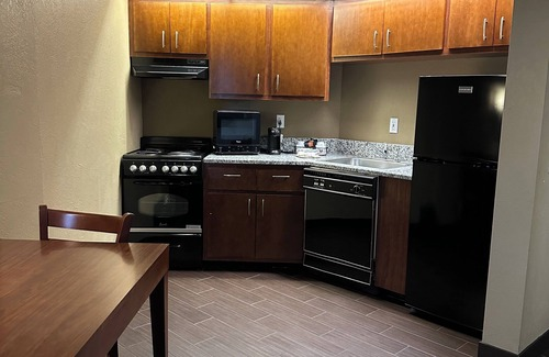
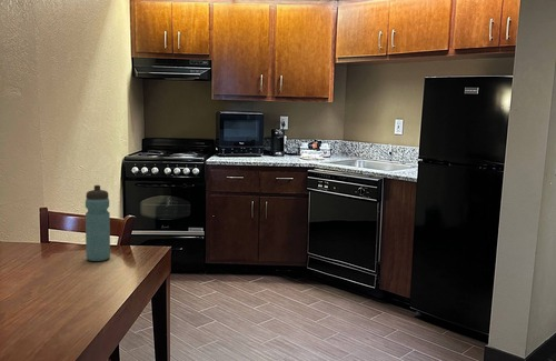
+ water bottle [85,184,111,262]
